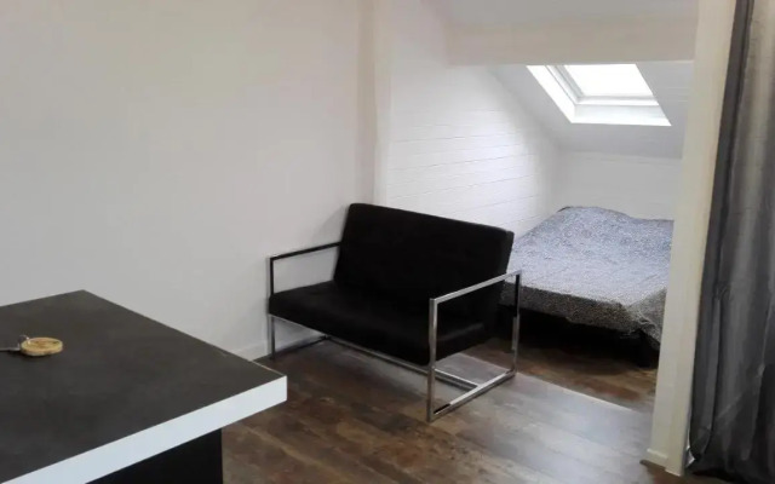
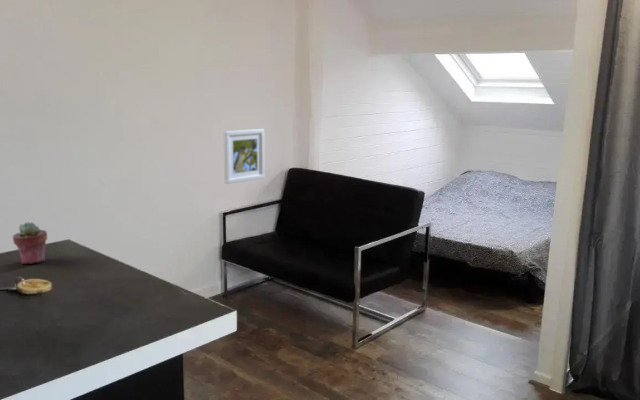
+ potted succulent [12,221,48,265]
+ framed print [223,128,266,185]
